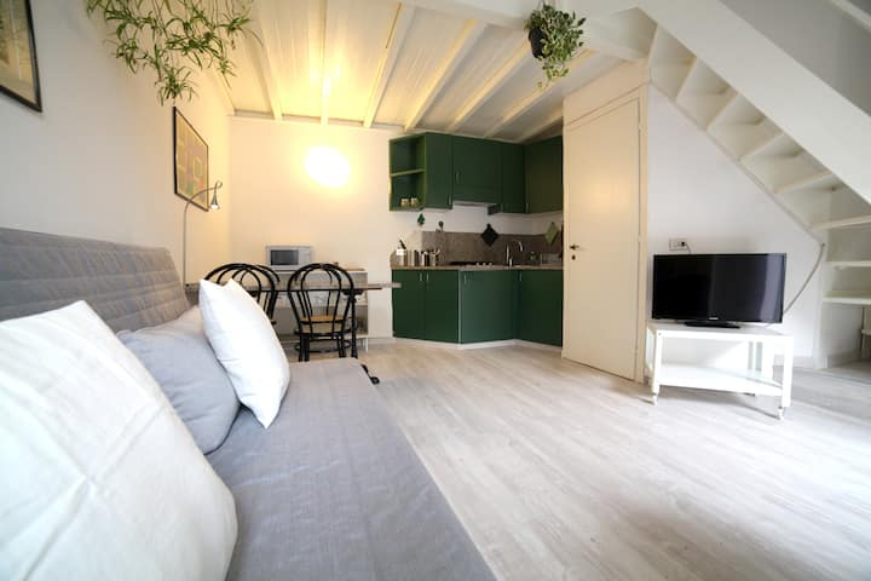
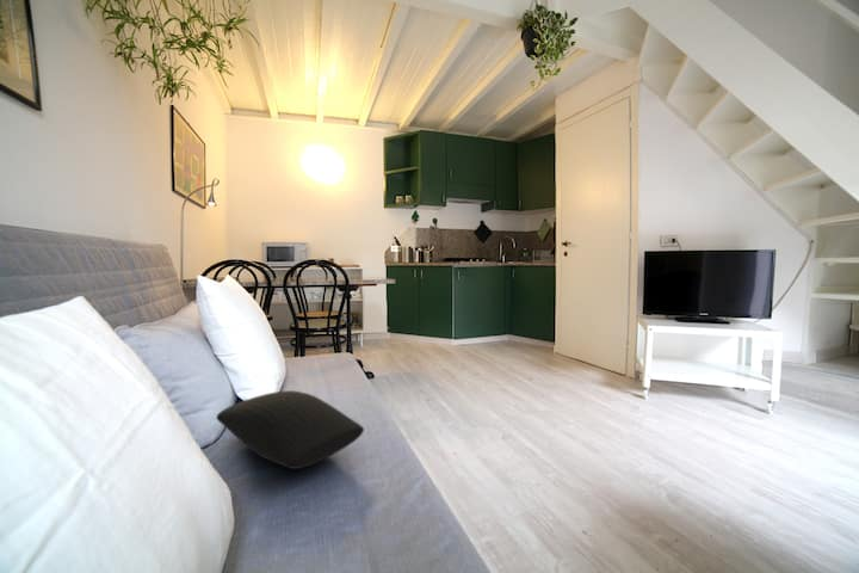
+ cushion [215,389,365,470]
